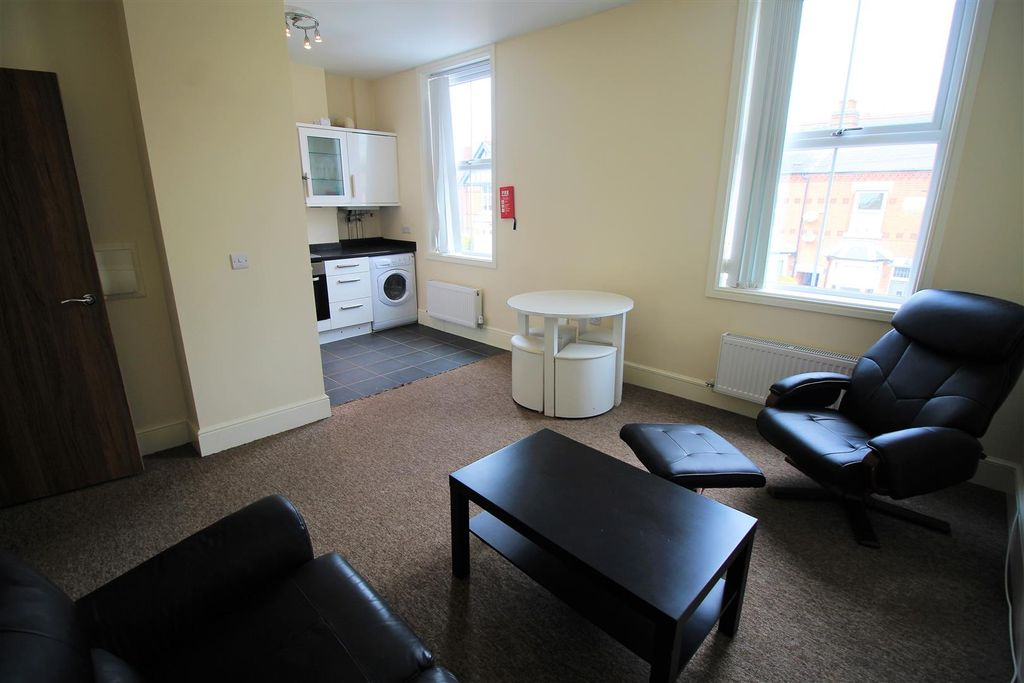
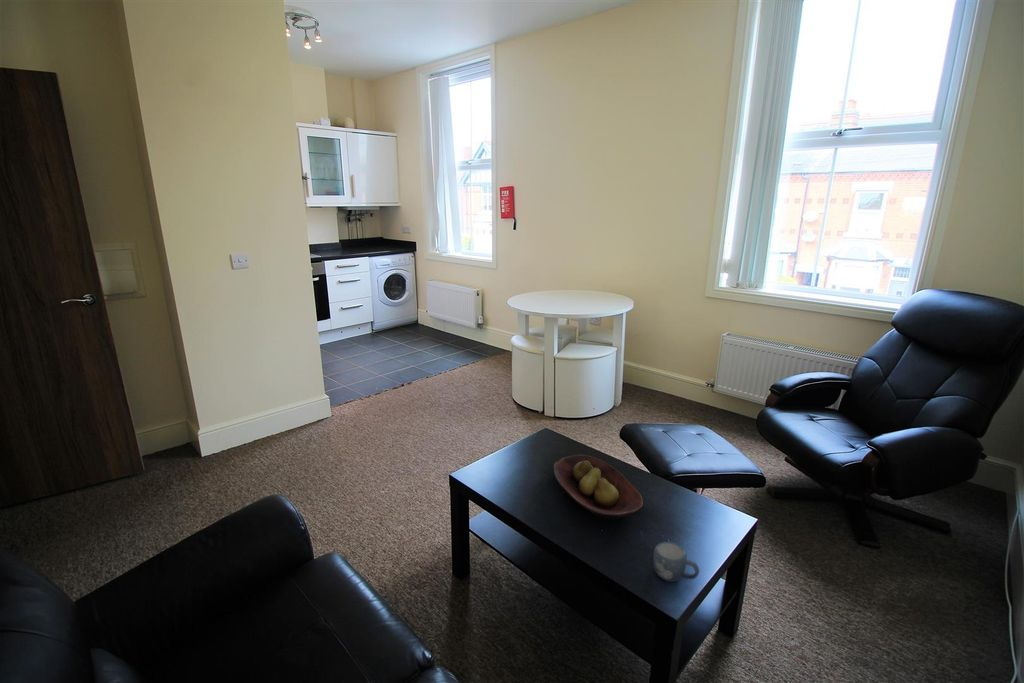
+ fruit bowl [552,454,644,521]
+ mug [653,541,700,583]
